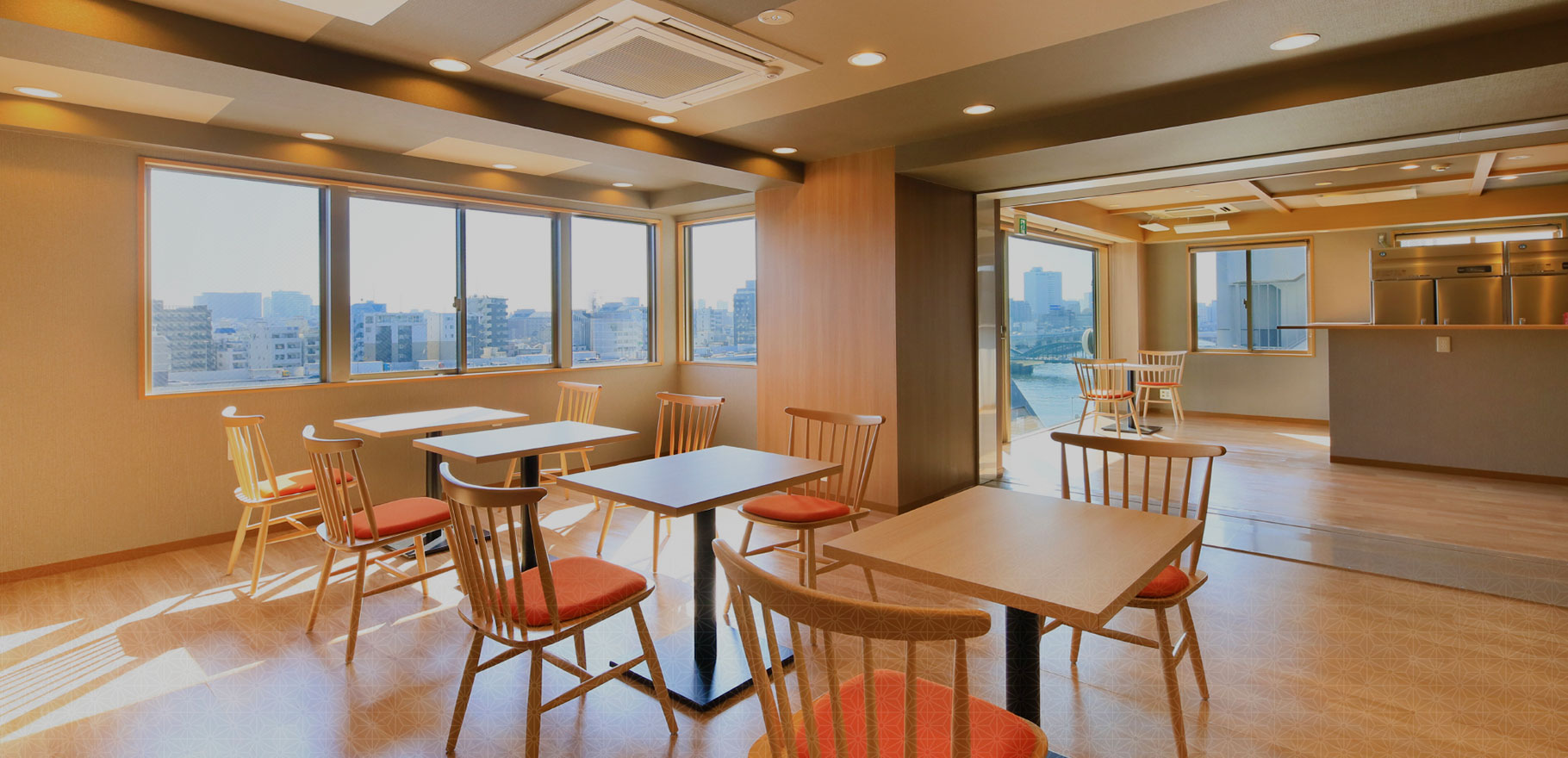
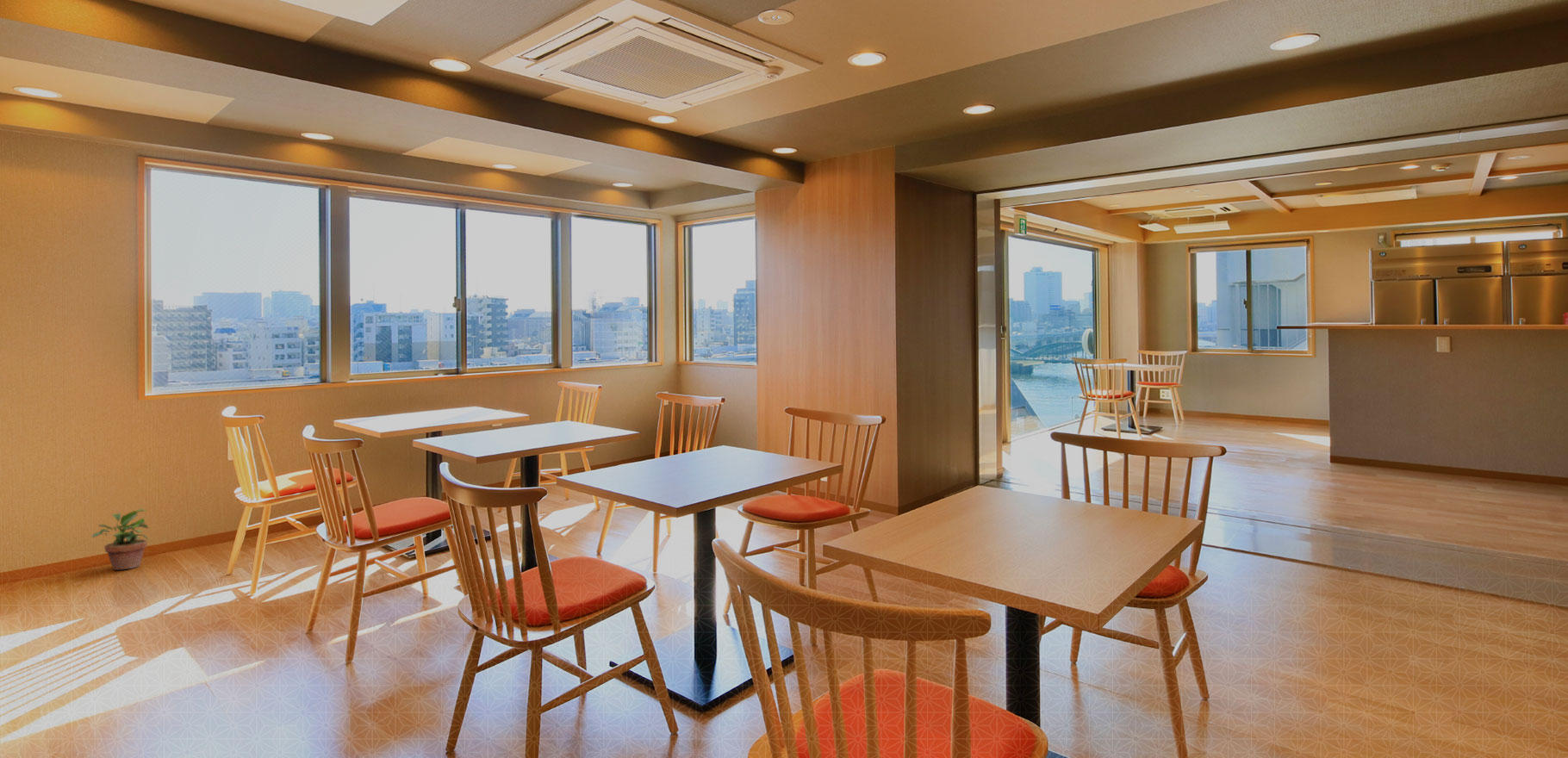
+ potted plant [90,508,151,571]
